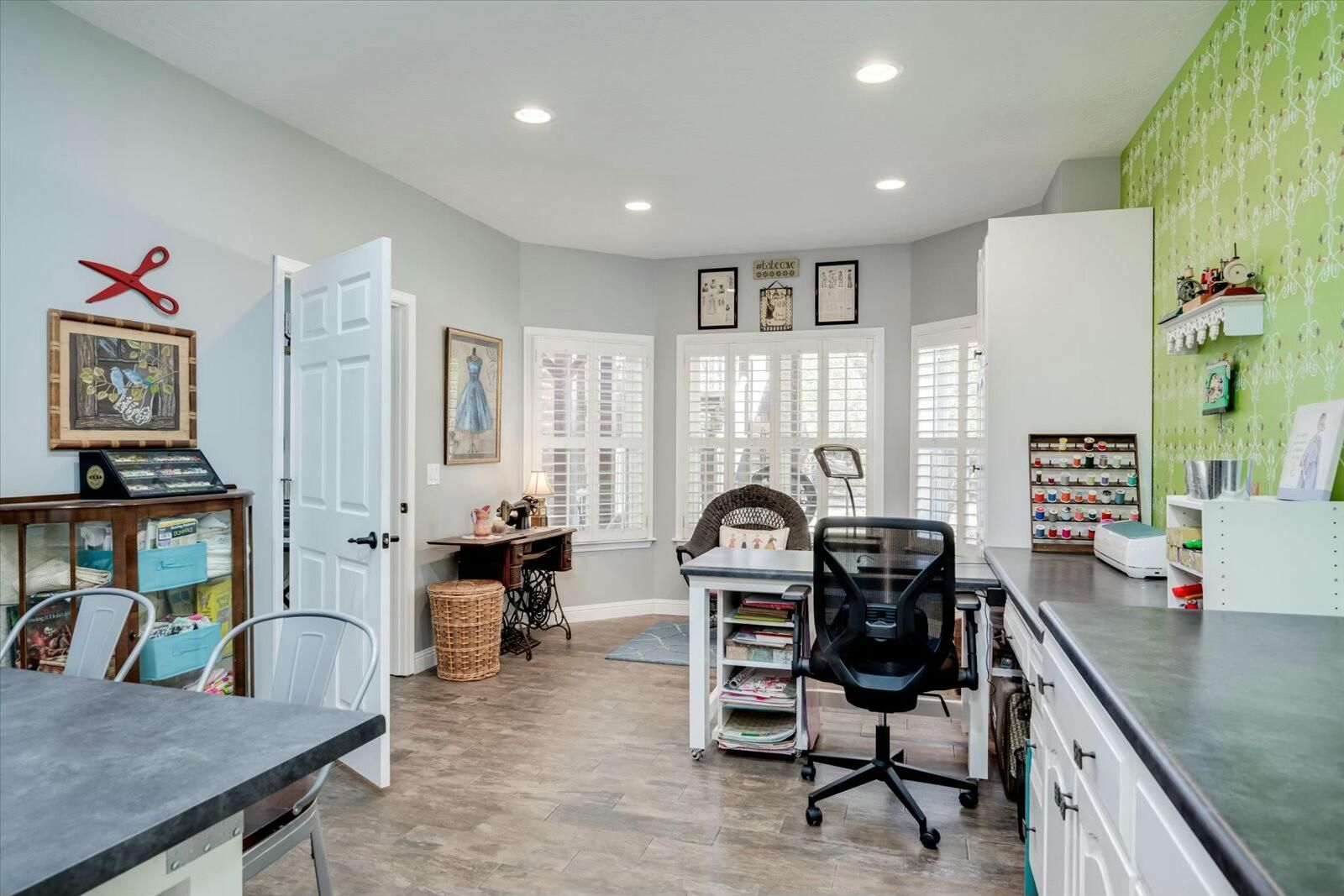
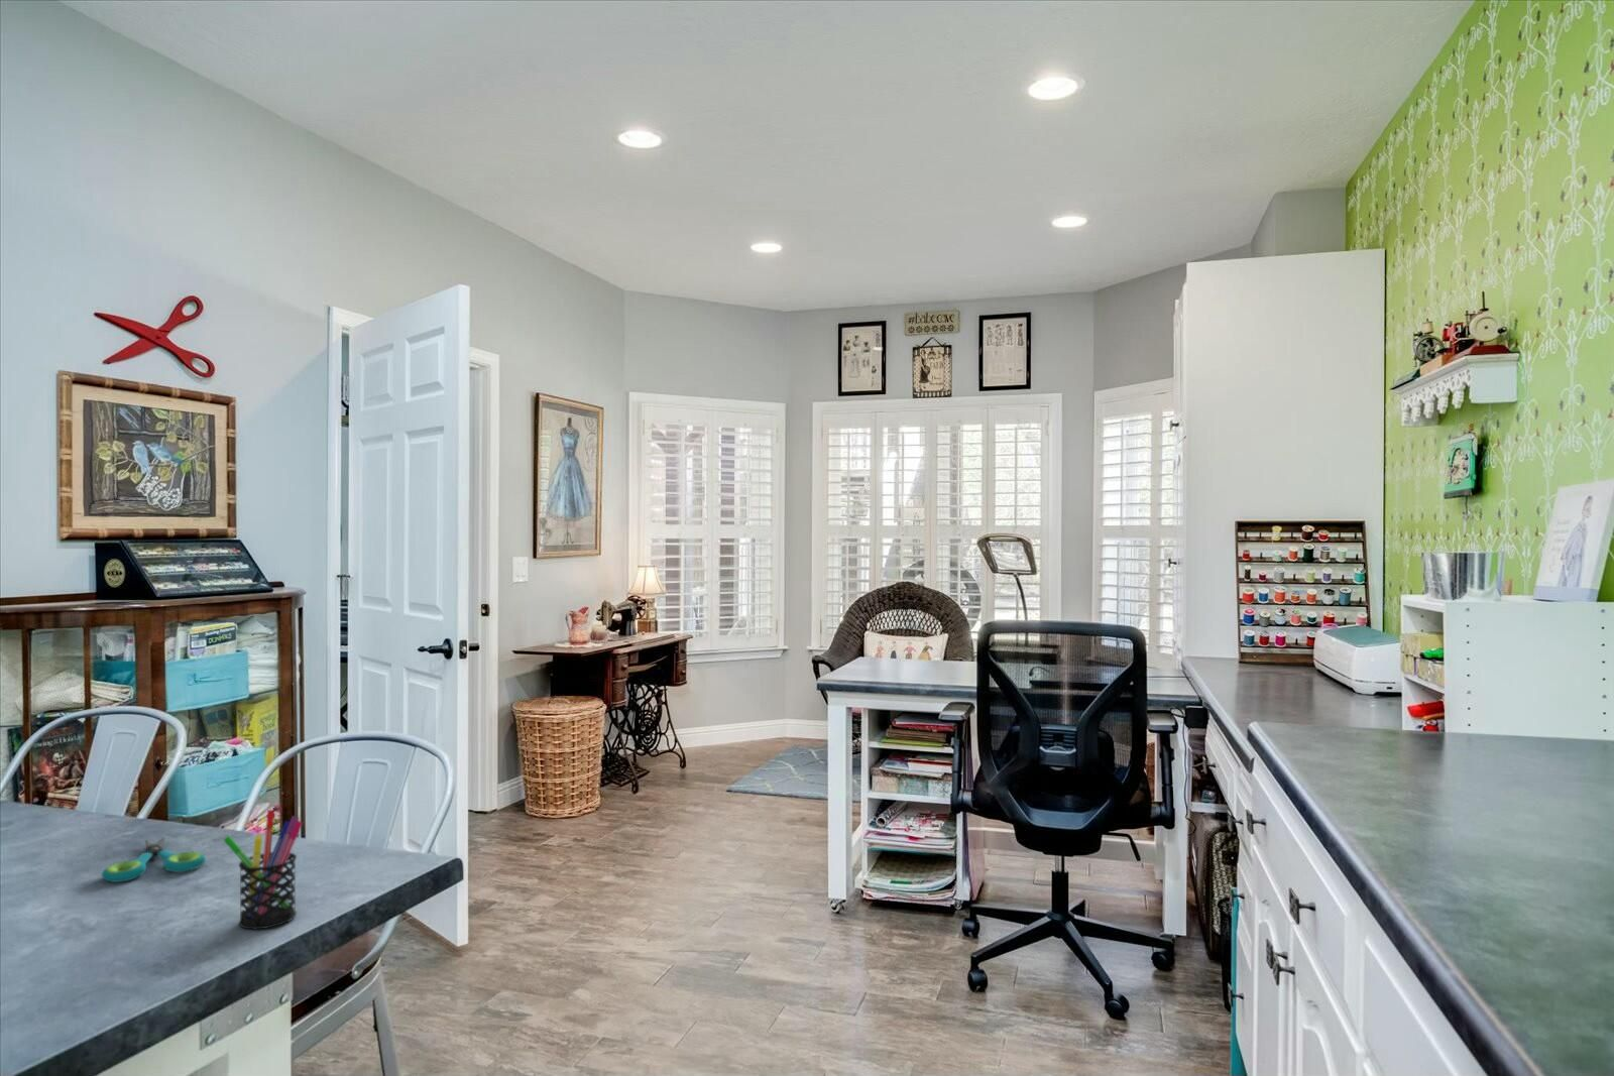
+ pen holder [223,808,304,929]
+ scissors [101,836,207,884]
